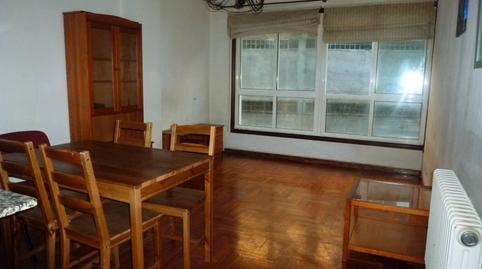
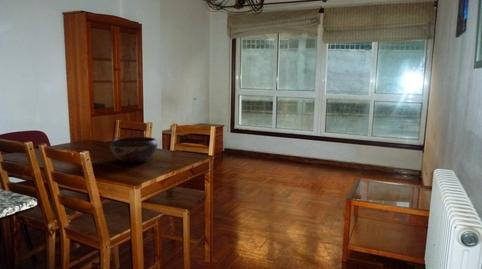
+ decorative bowl [109,136,159,164]
